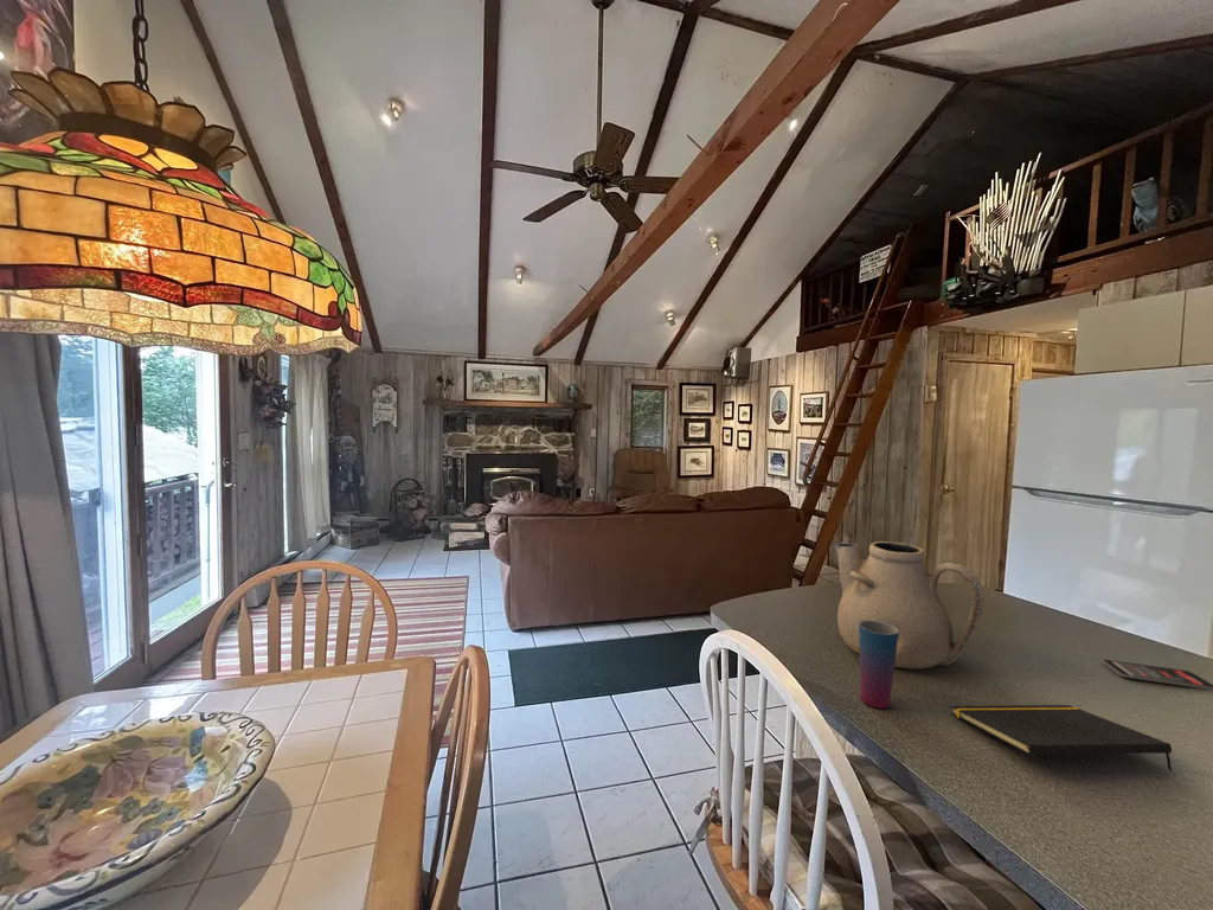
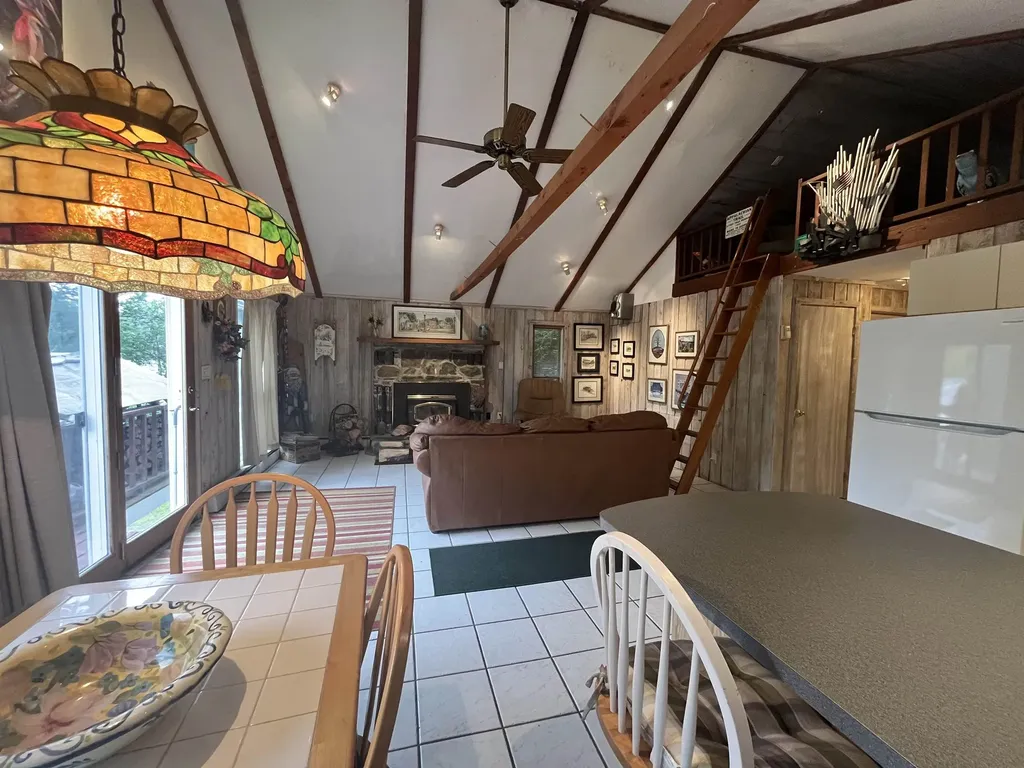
- smartphone [1102,659,1213,691]
- cup [859,620,899,710]
- teapot [832,540,984,669]
- notepad [950,704,1173,773]
